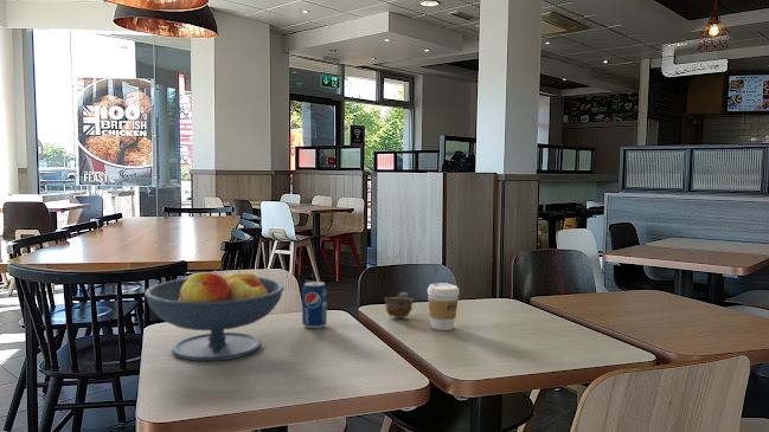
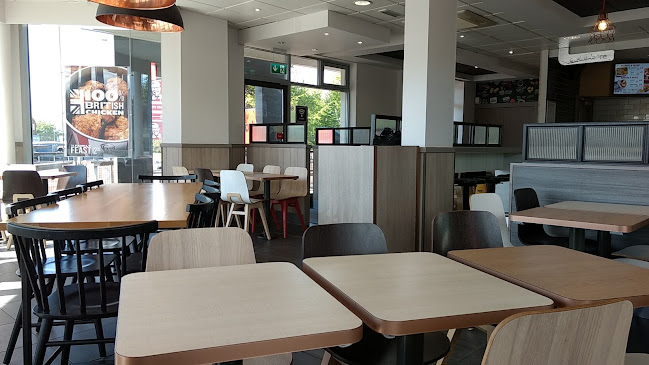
- beverage can [301,281,328,330]
- coffee cup [427,282,460,331]
- fruit bowl [143,266,286,362]
- cup [384,291,415,320]
